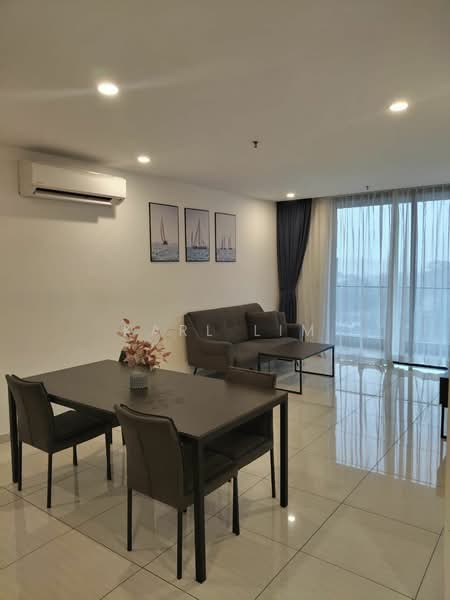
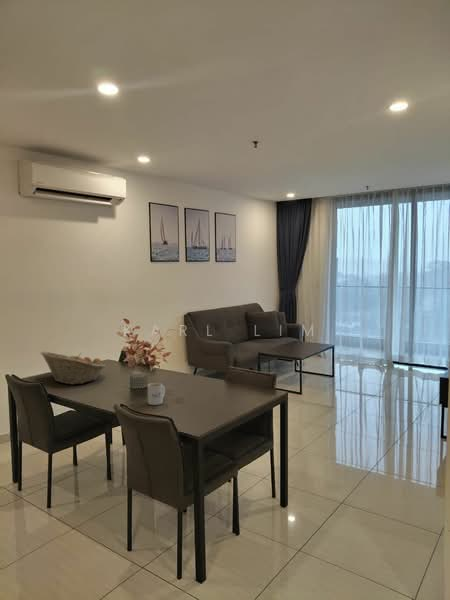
+ mug [147,382,166,406]
+ fruit basket [40,351,106,385]
